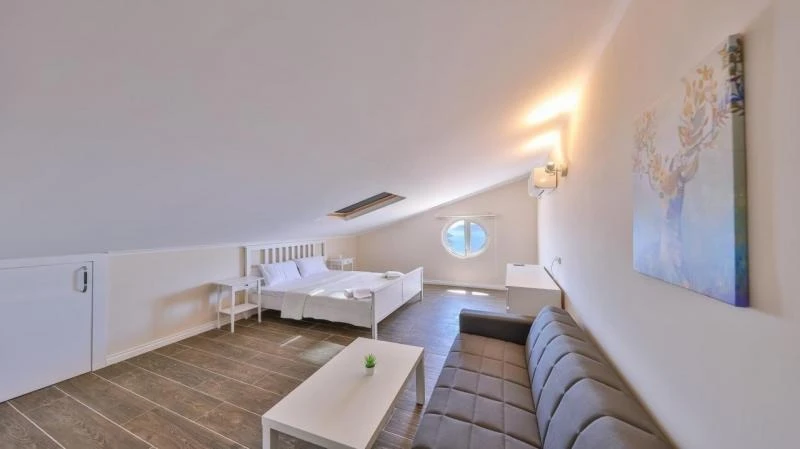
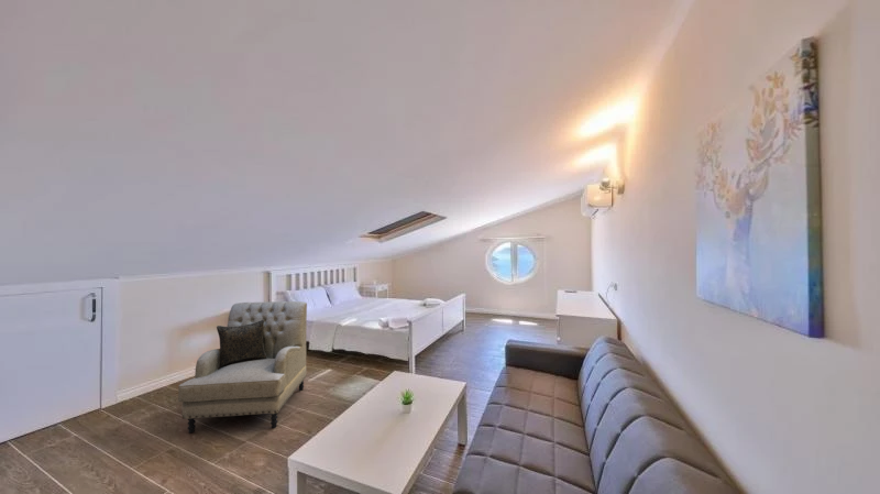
+ armchair [177,300,308,435]
